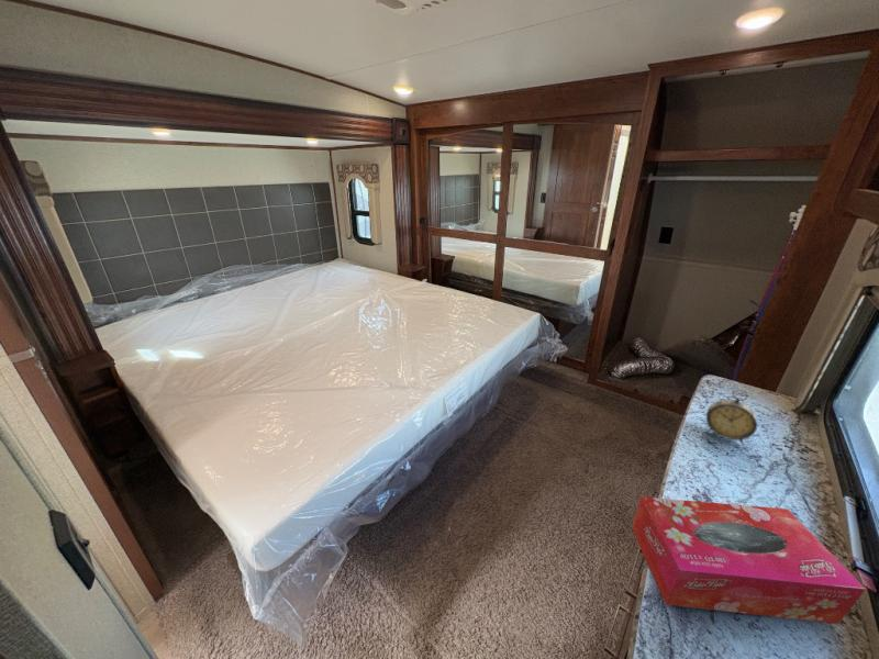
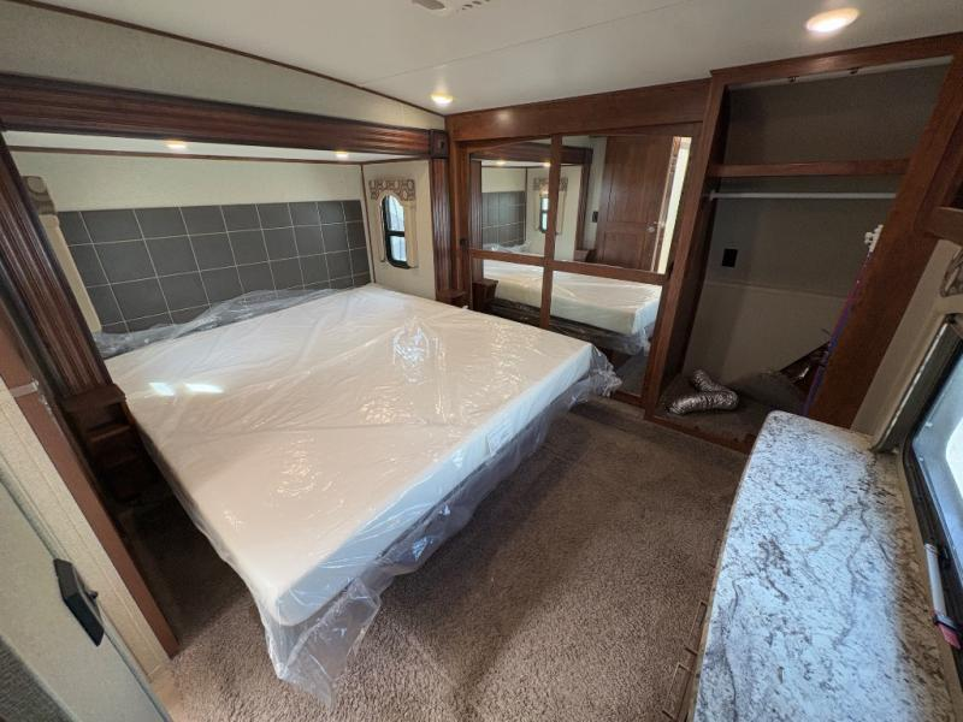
- tissue box [631,495,867,625]
- alarm clock [704,389,758,446]
